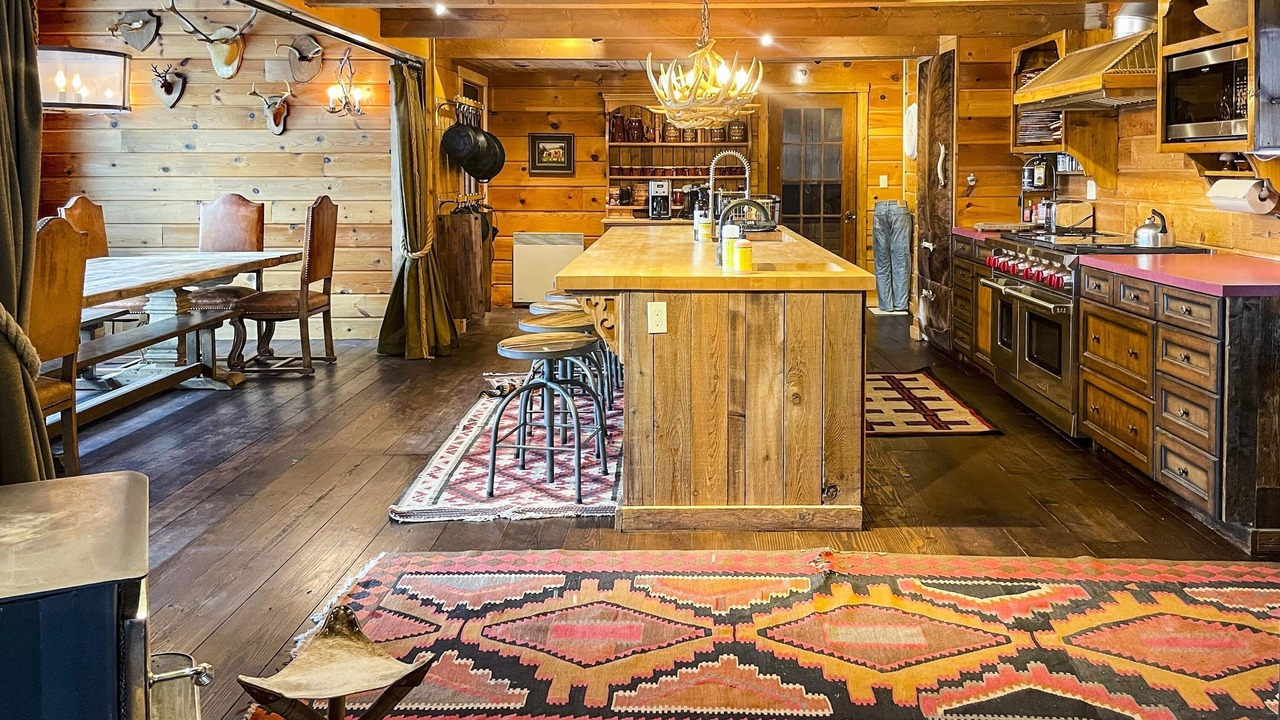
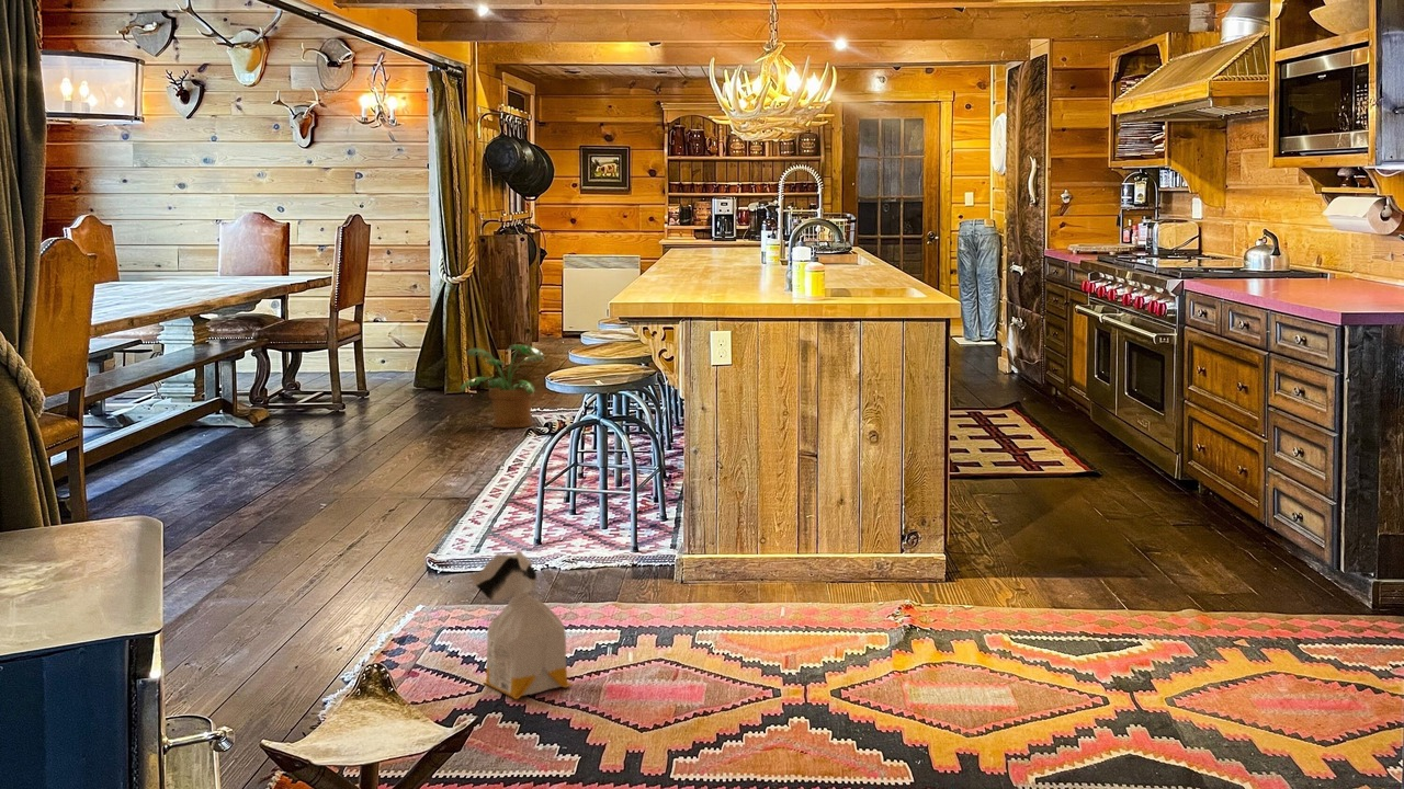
+ bag [468,550,574,700]
+ potted plant [458,343,546,430]
